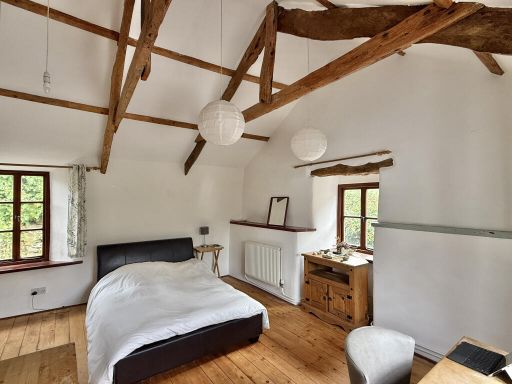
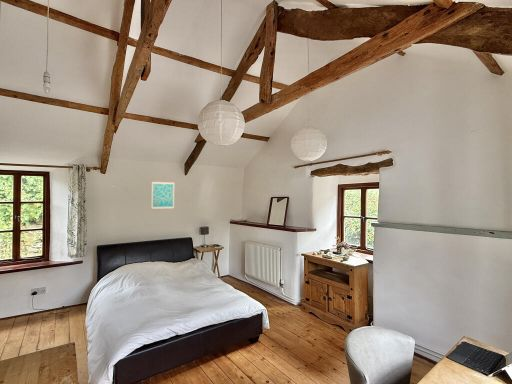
+ wall art [151,180,175,210]
